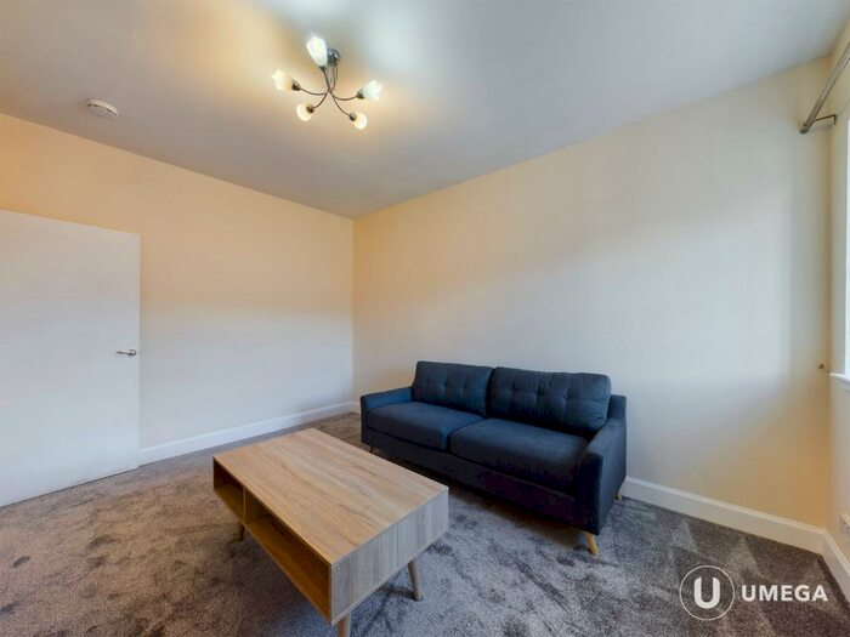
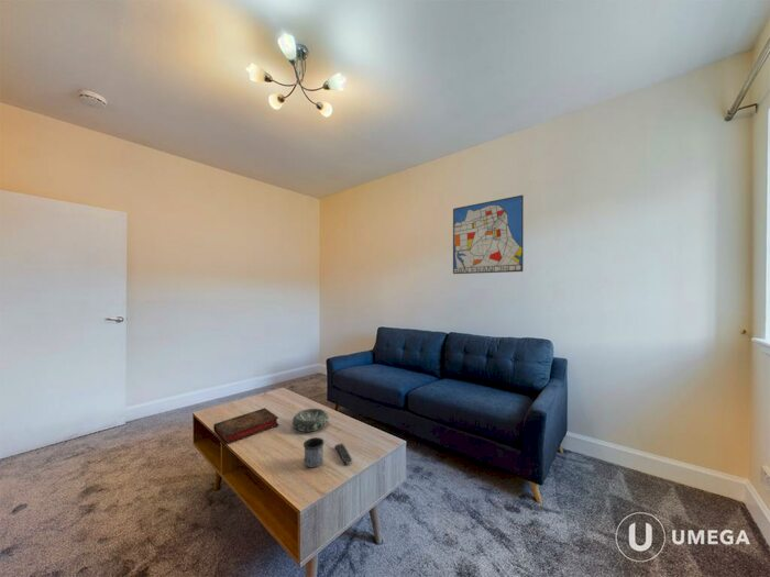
+ wall art [452,195,525,275]
+ decorative bowl [292,408,330,433]
+ mug [302,436,324,468]
+ book [212,407,279,445]
+ remote control [333,443,353,465]
